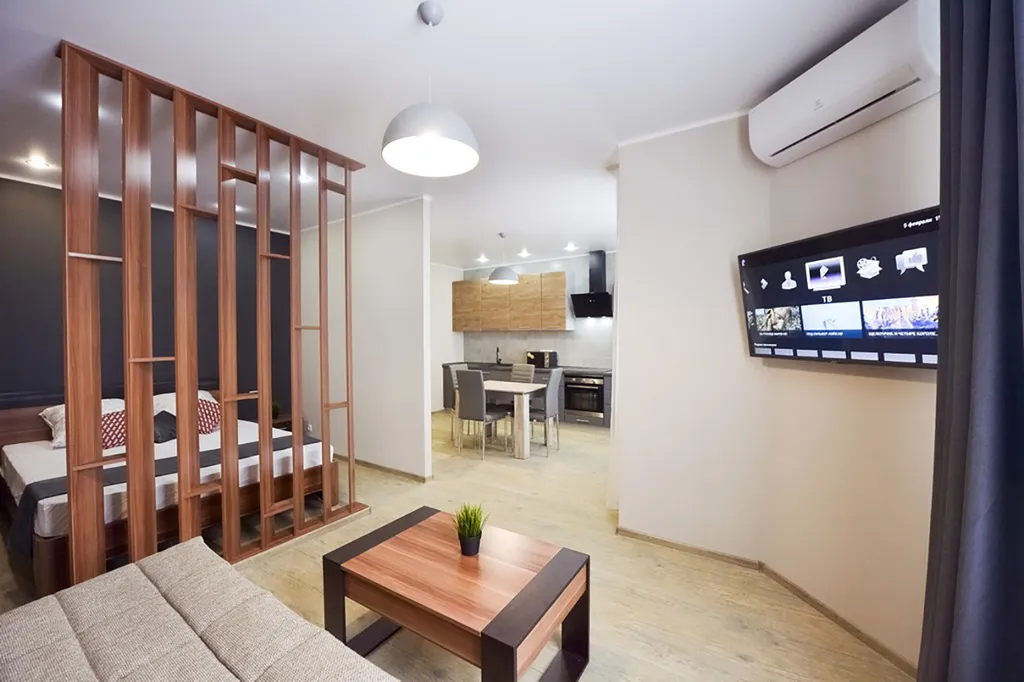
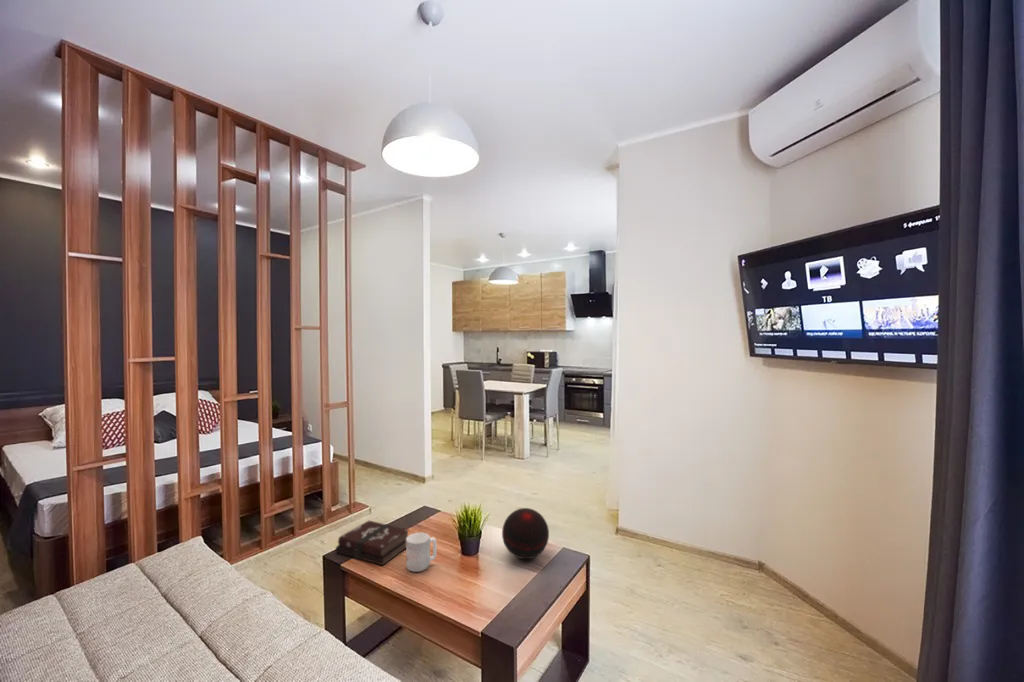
+ mug [405,532,438,573]
+ hardback book [335,519,410,566]
+ decorative orb [501,507,550,560]
